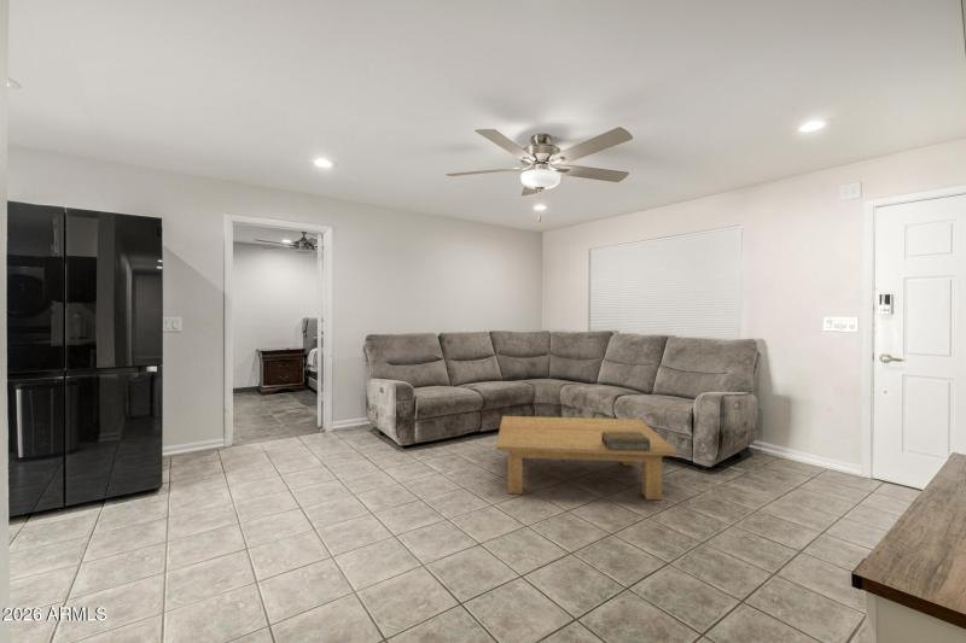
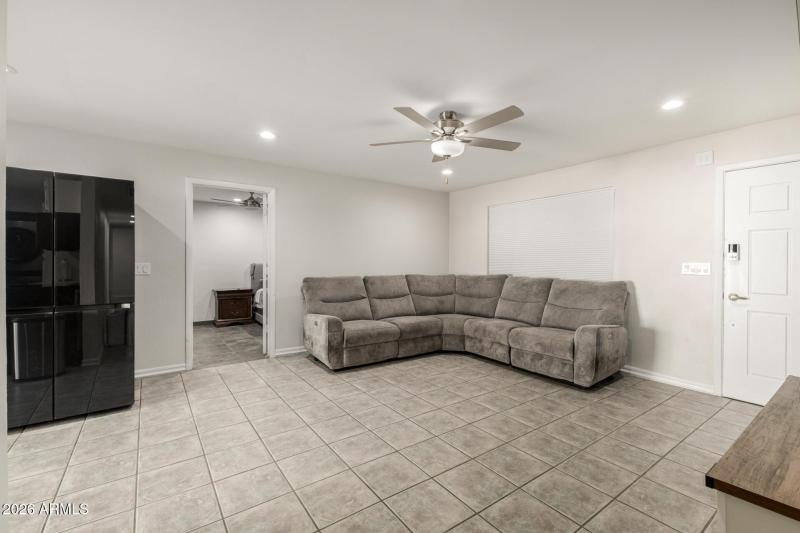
- decorative box [601,432,651,451]
- coffee table [495,415,679,501]
